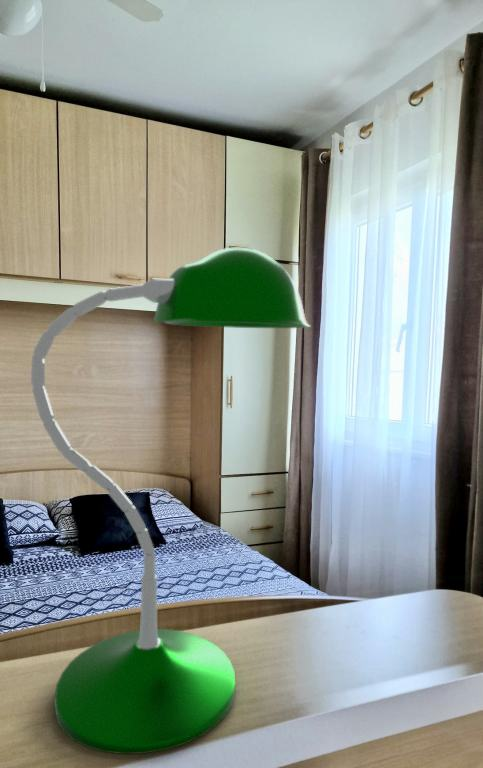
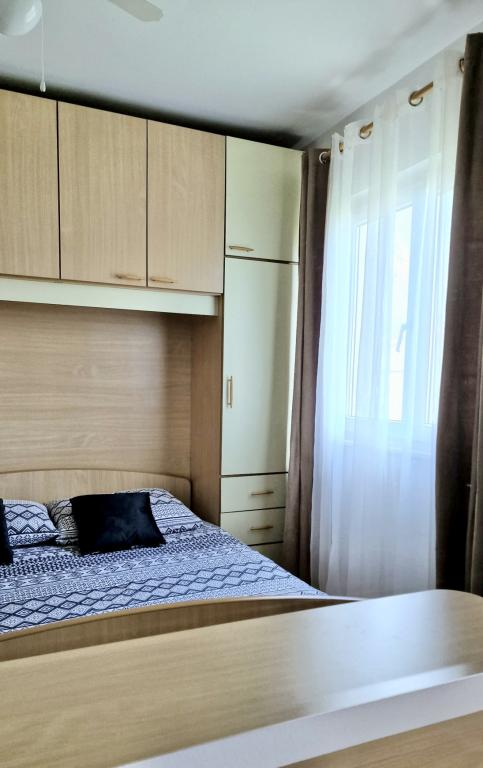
- desk lamp [30,247,311,755]
